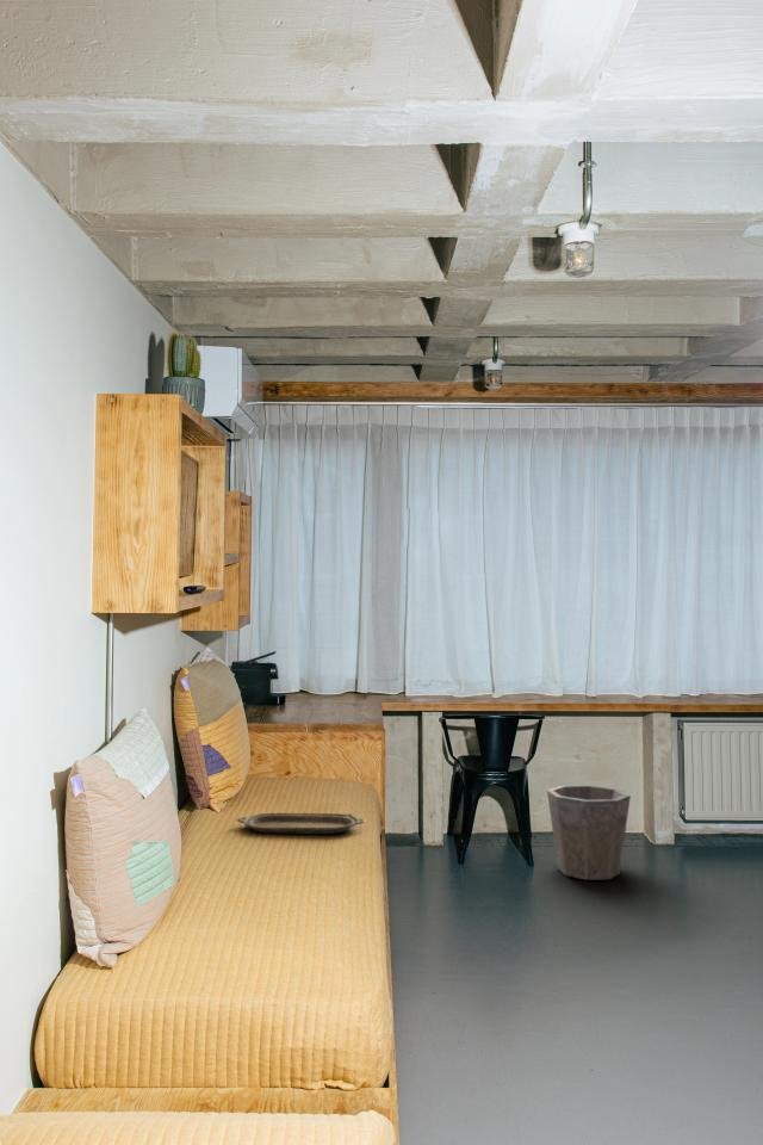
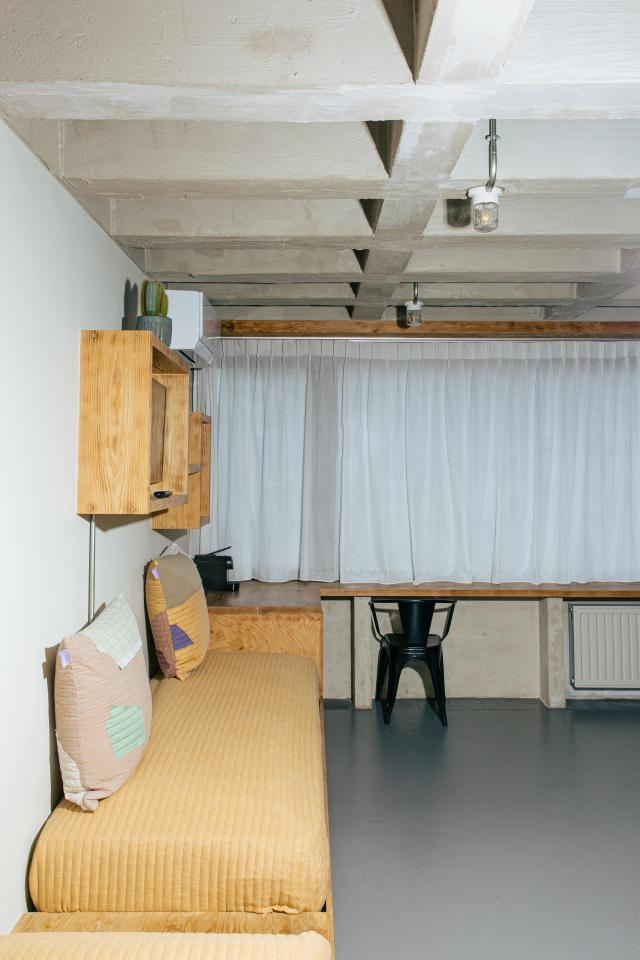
- waste bin [546,784,632,881]
- serving tray [236,812,366,835]
